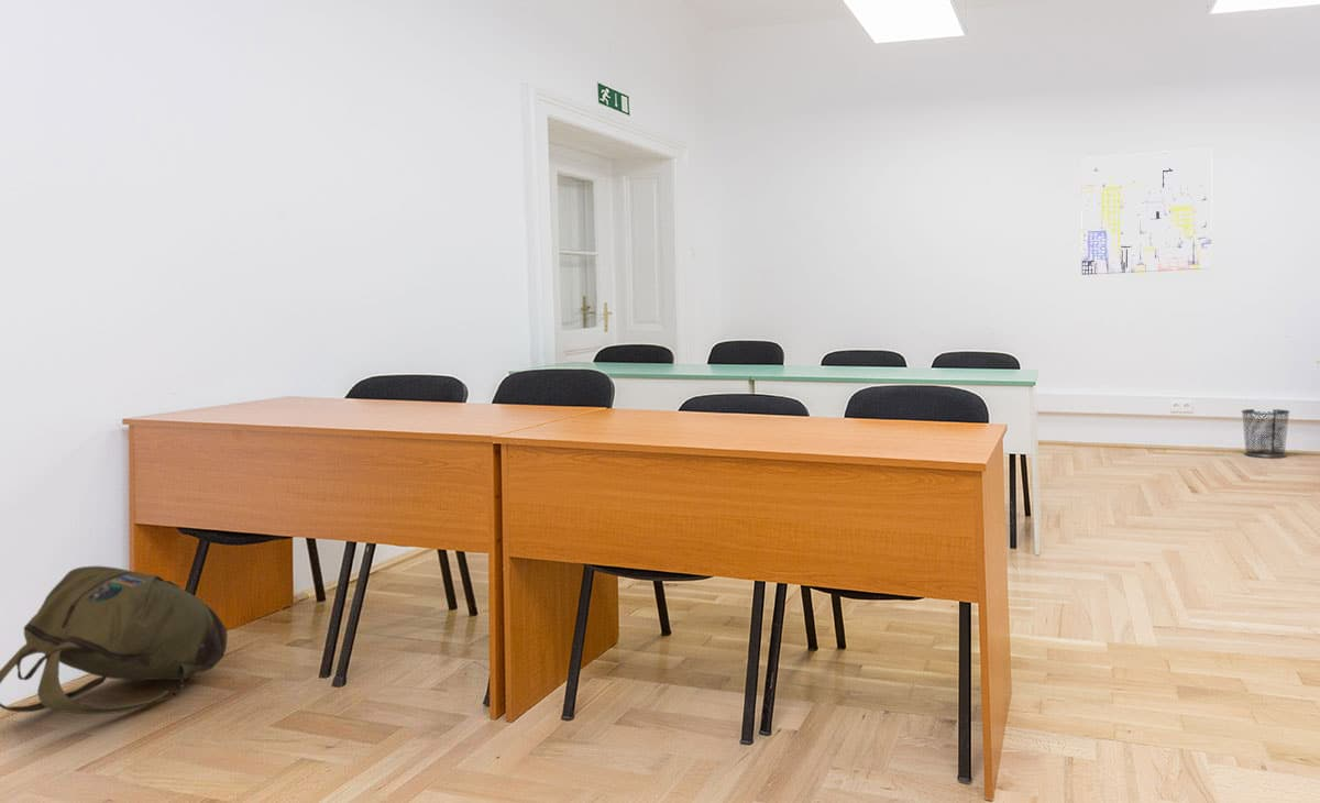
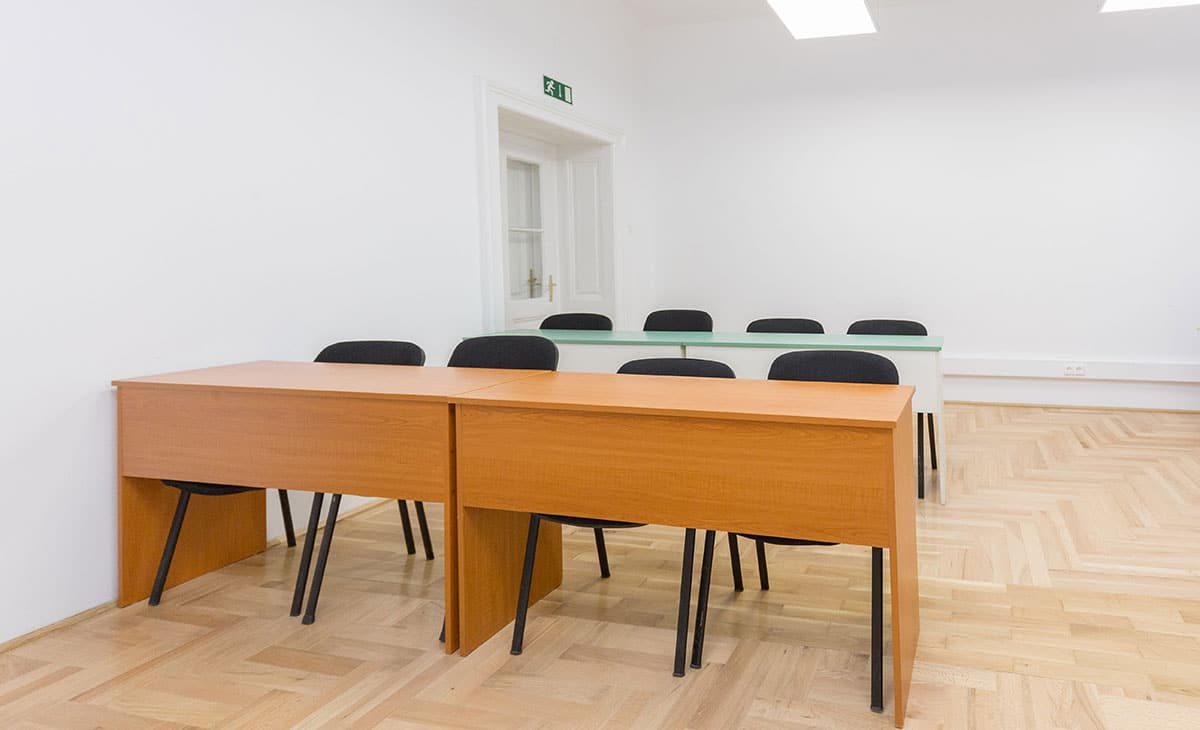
- wall art [1080,146,1212,276]
- waste bin [1241,408,1291,459]
- backpack [0,565,229,715]
